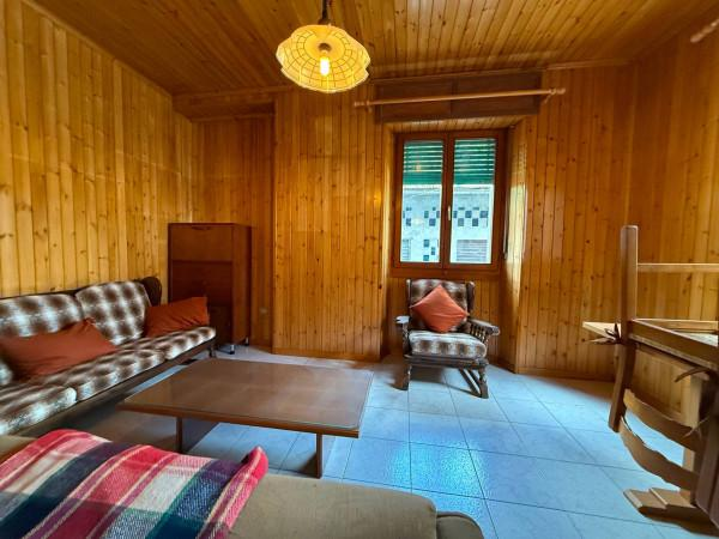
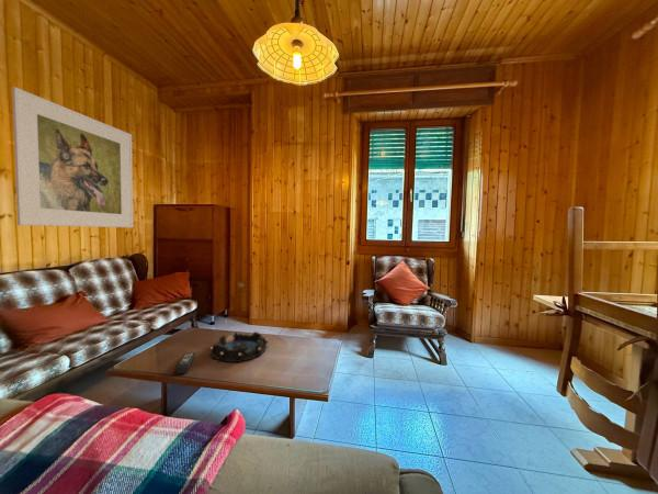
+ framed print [11,86,134,228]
+ remote control [174,351,196,375]
+ decorative bowl [209,330,269,363]
